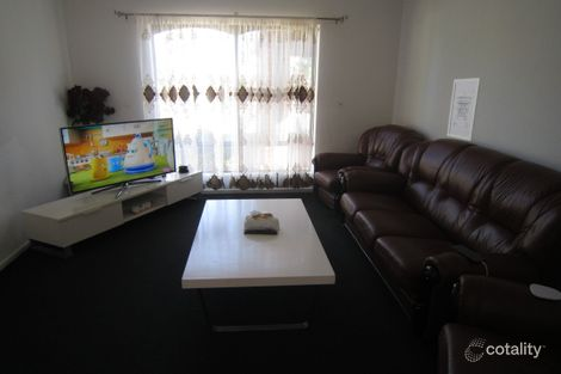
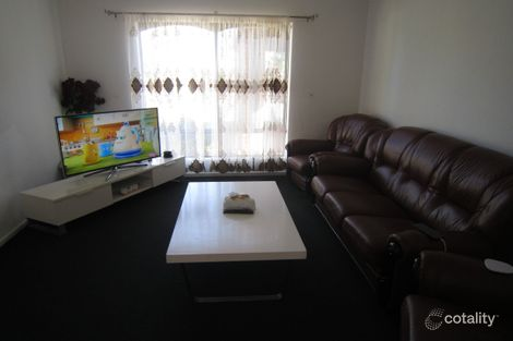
- wall art [445,76,482,142]
